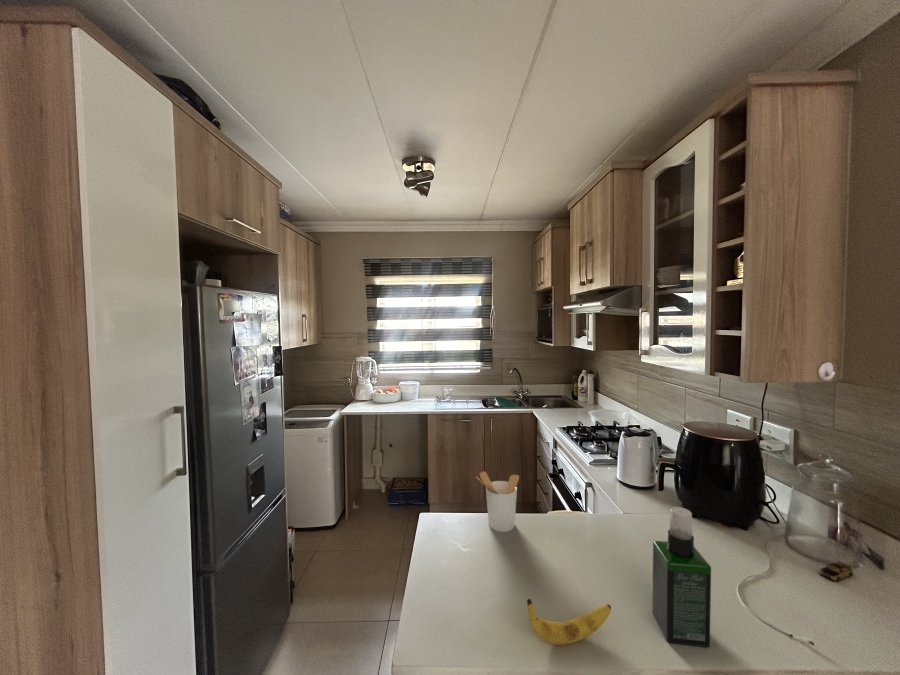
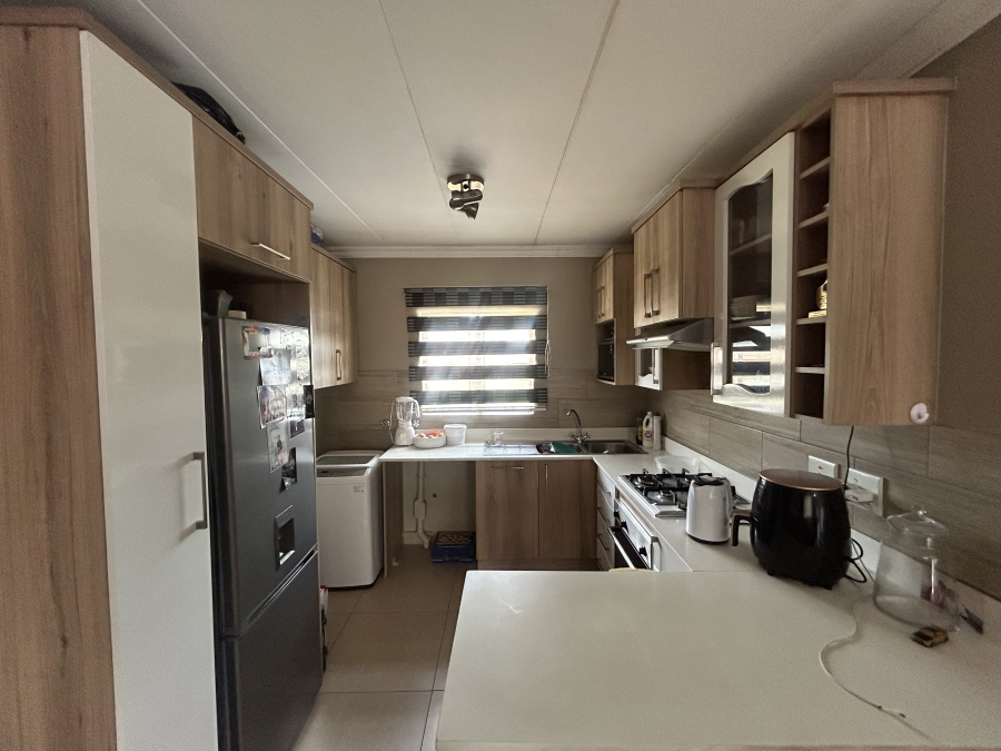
- banana [526,598,612,646]
- utensil holder [475,470,520,533]
- spray bottle [651,506,712,648]
